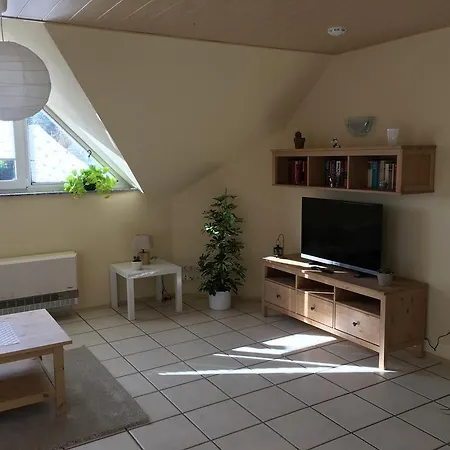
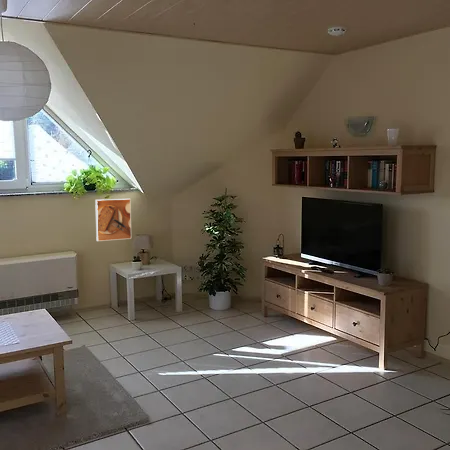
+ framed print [94,198,132,242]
